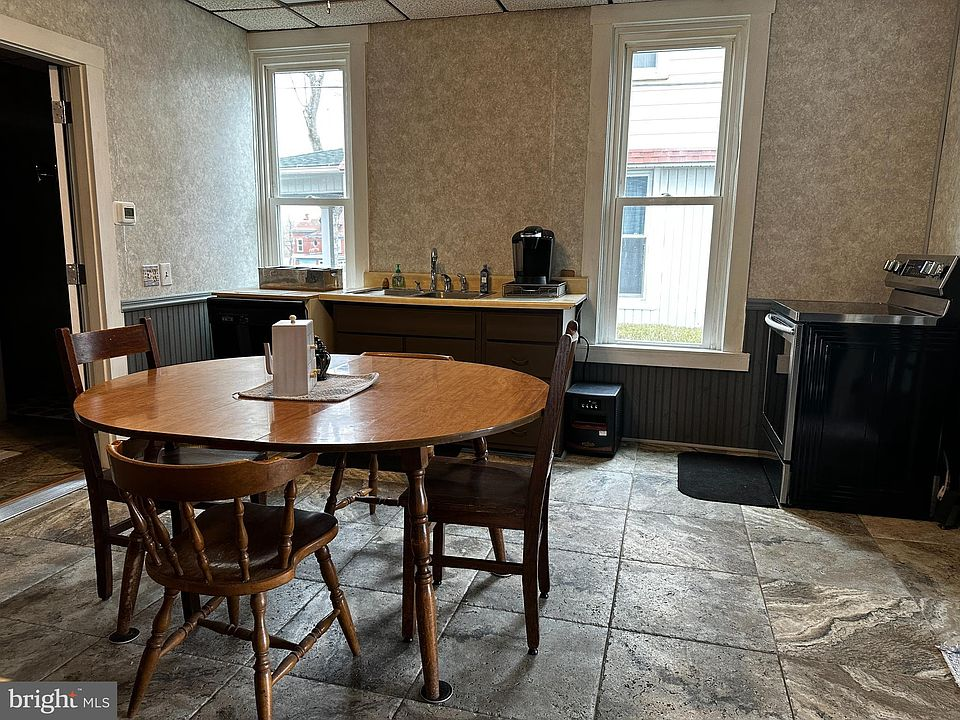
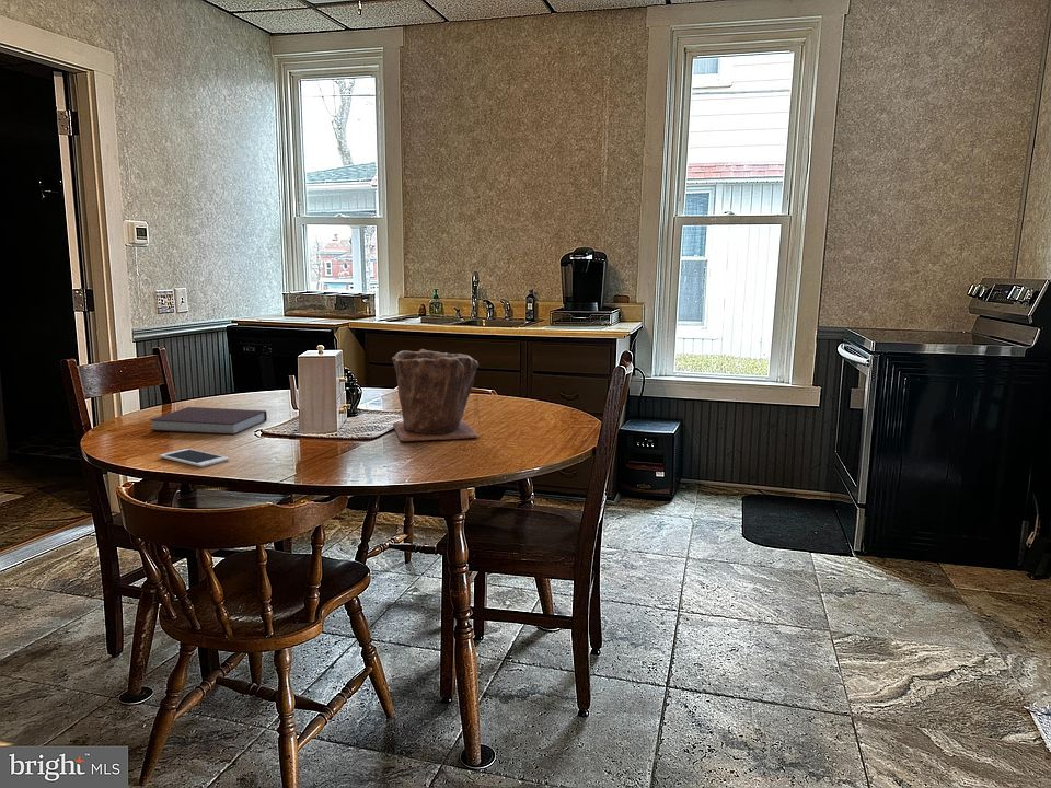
+ cell phone [159,448,230,468]
+ plant pot [391,348,480,442]
+ notebook [149,406,268,436]
